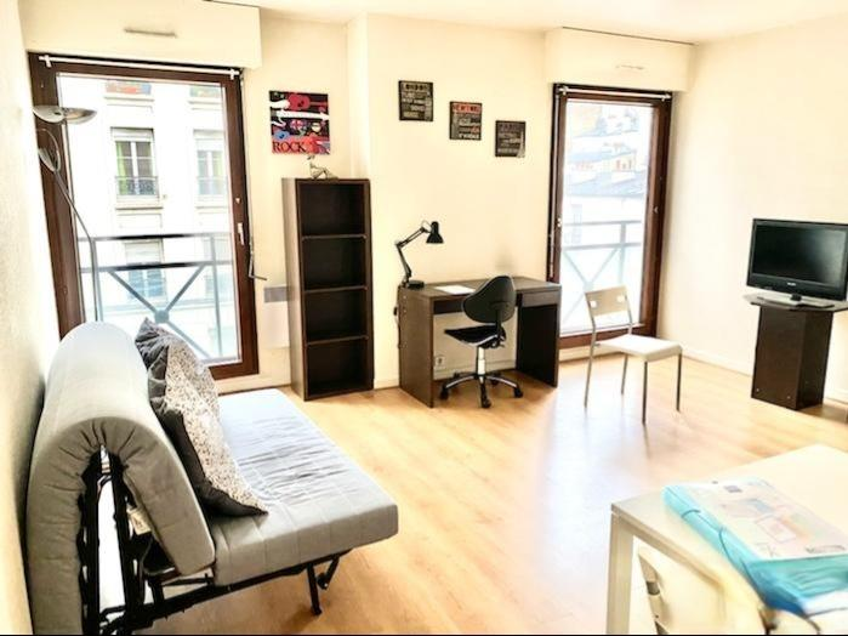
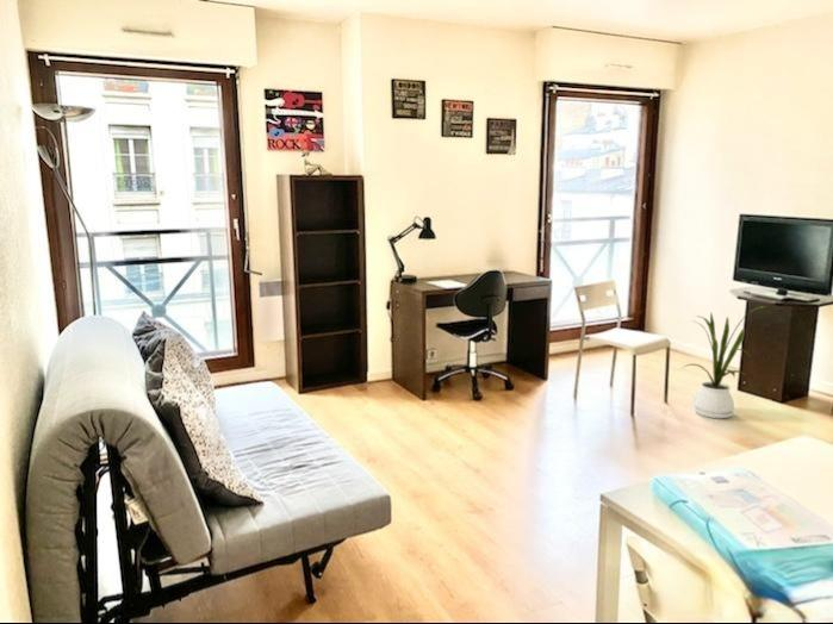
+ house plant [682,305,770,419]
